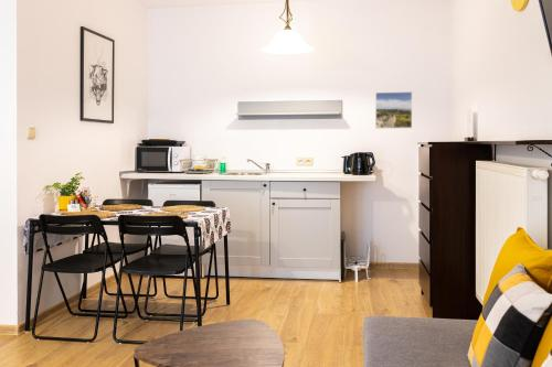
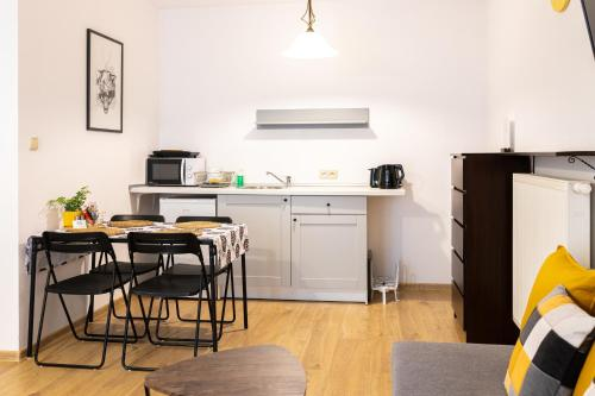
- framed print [374,90,413,130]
